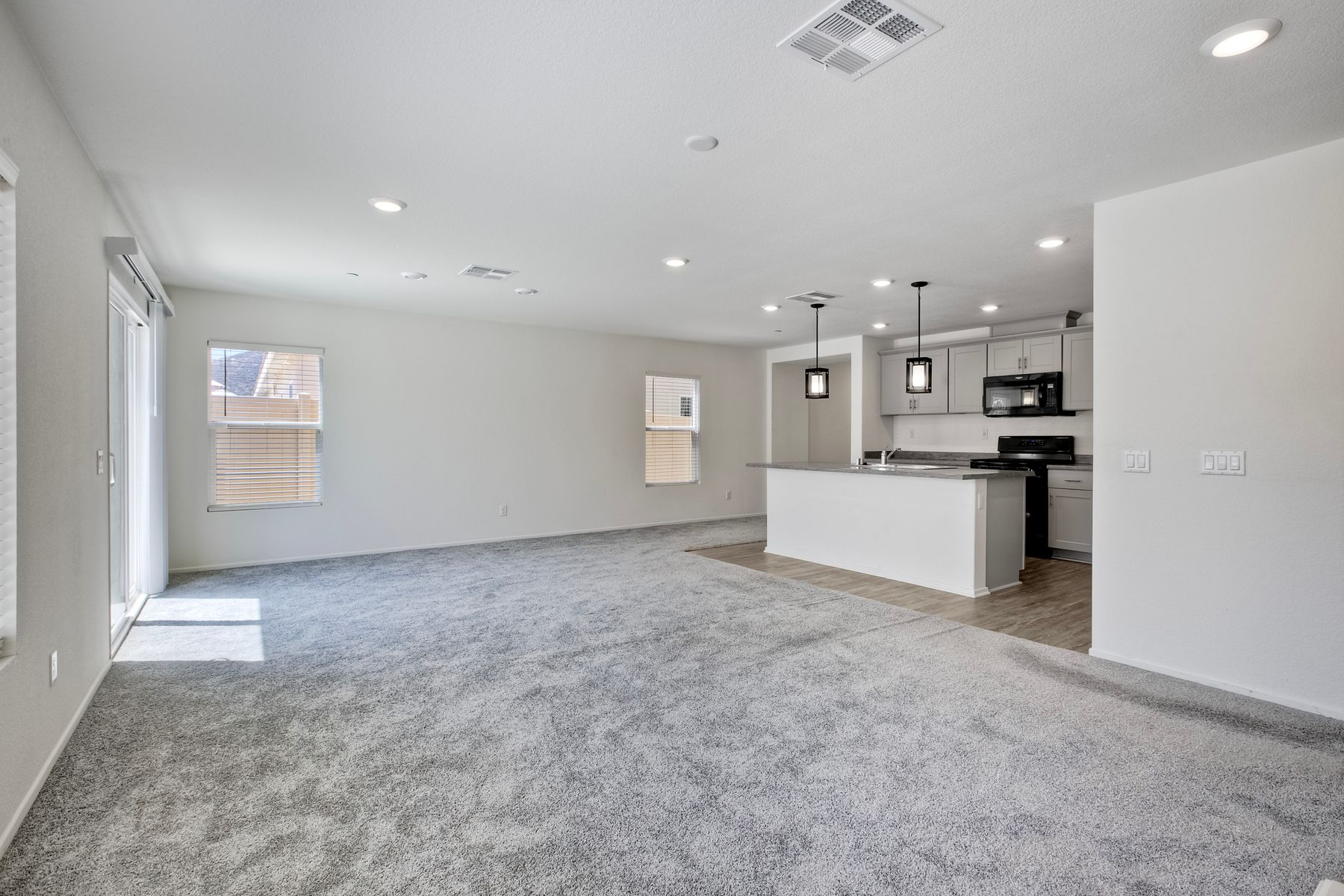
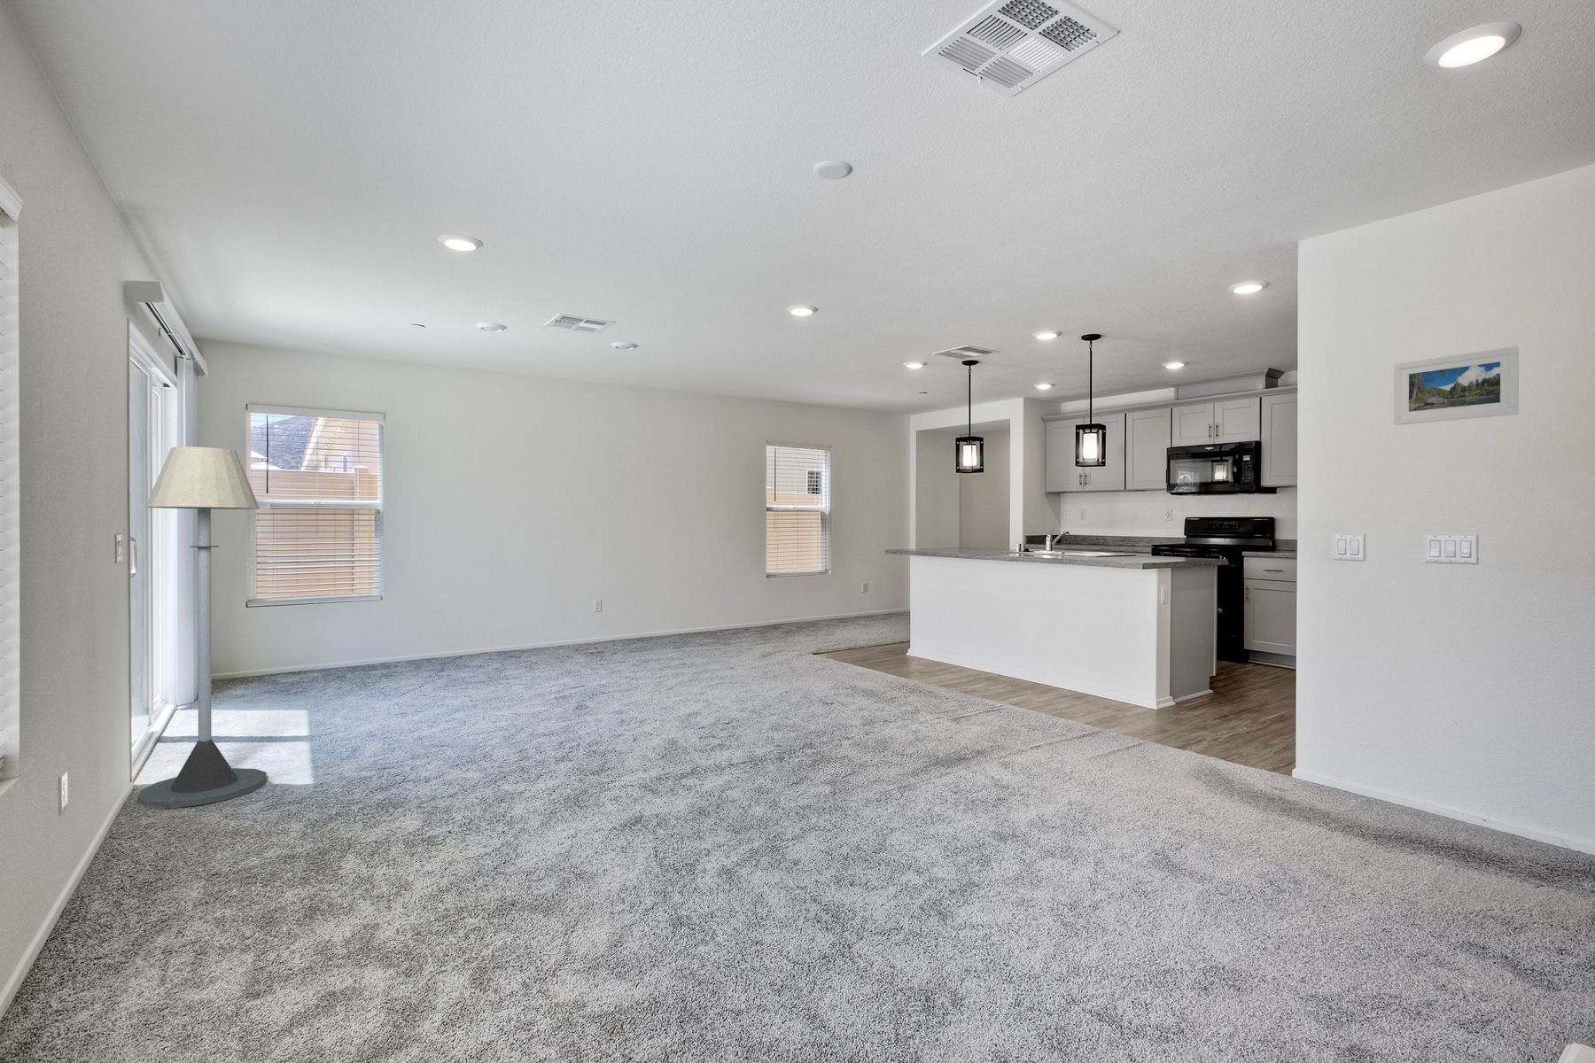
+ floor lamp [136,446,267,809]
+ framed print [1393,345,1520,426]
